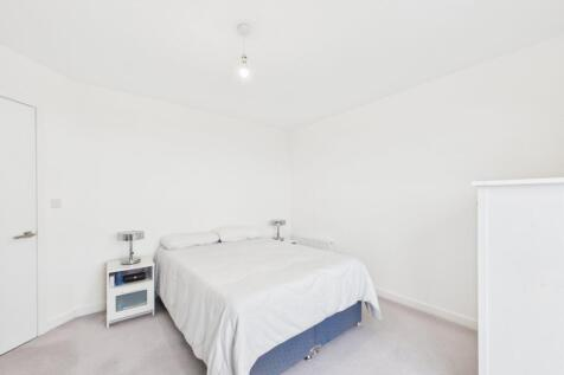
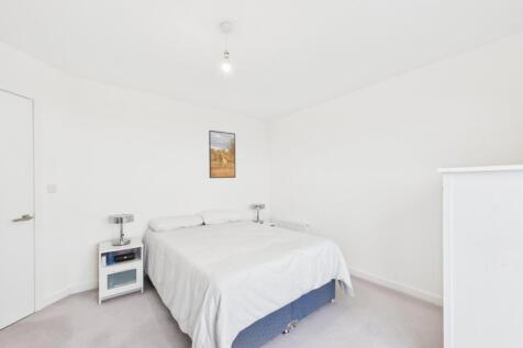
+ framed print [208,130,236,179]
